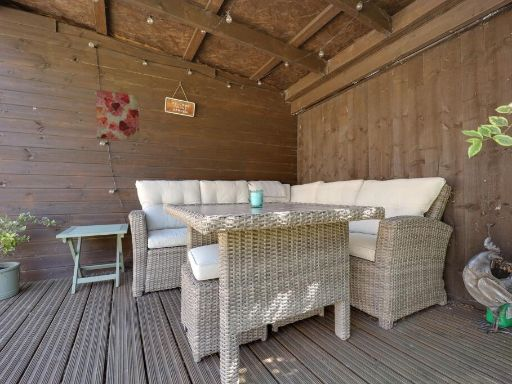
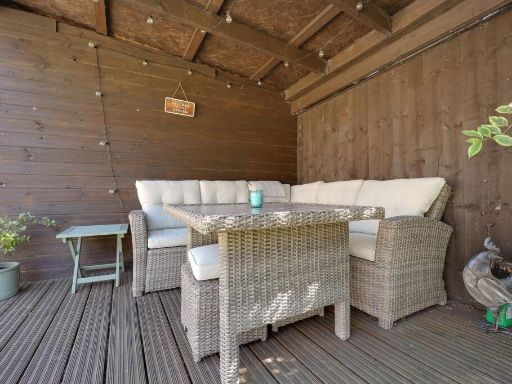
- wall art [95,89,140,142]
